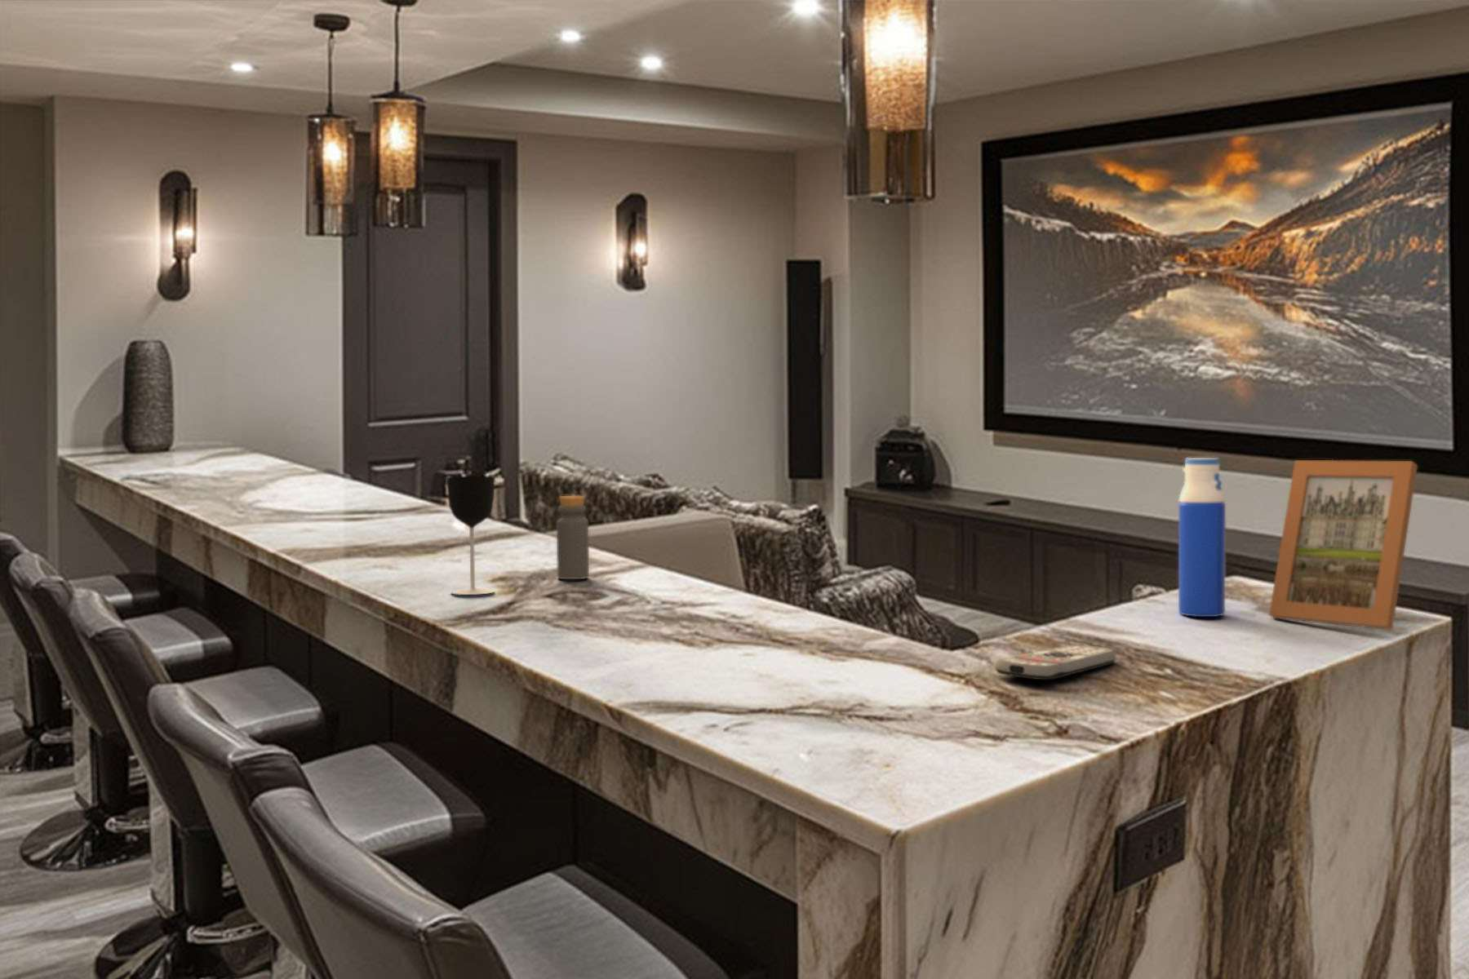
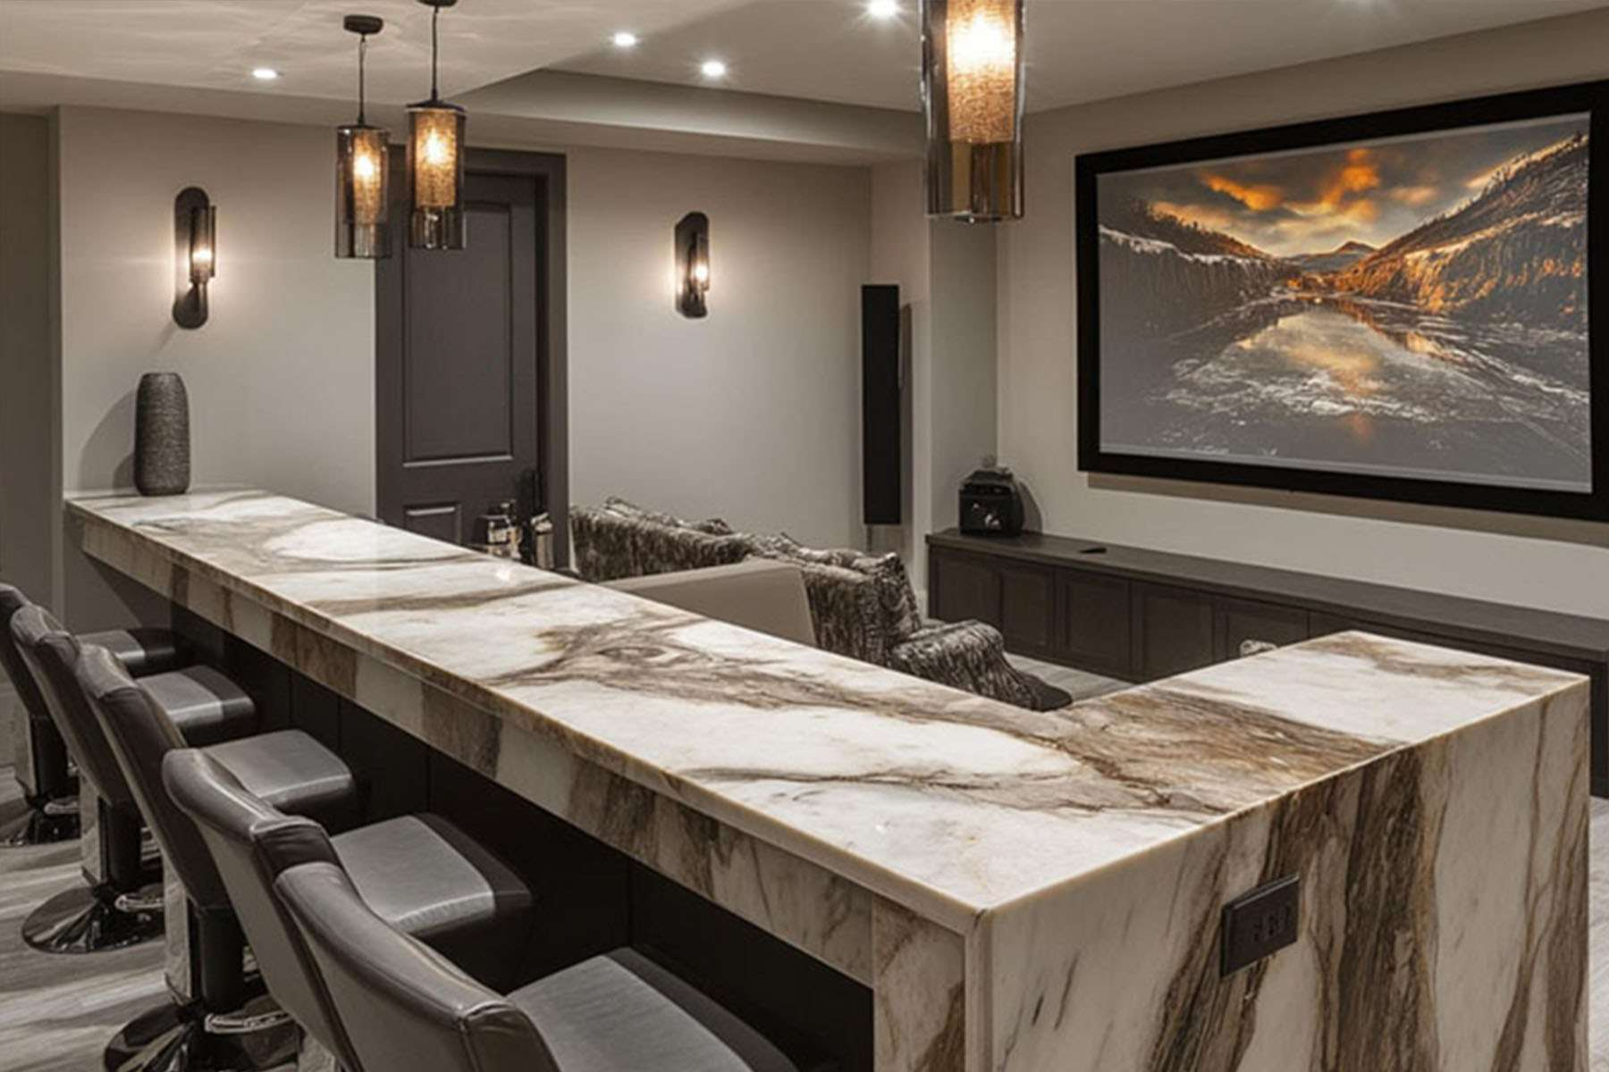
- wine glass [446,475,496,595]
- water bottle [1177,457,1226,617]
- bottle [555,495,590,580]
- remote control [994,645,1116,681]
- picture frame [1268,459,1419,630]
